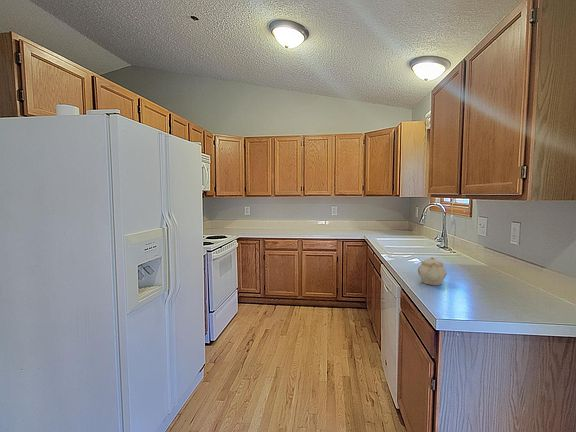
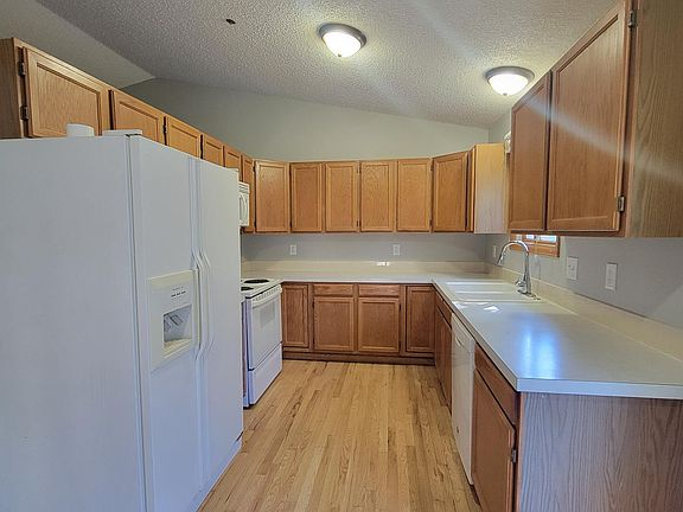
- teapot [417,256,448,286]
